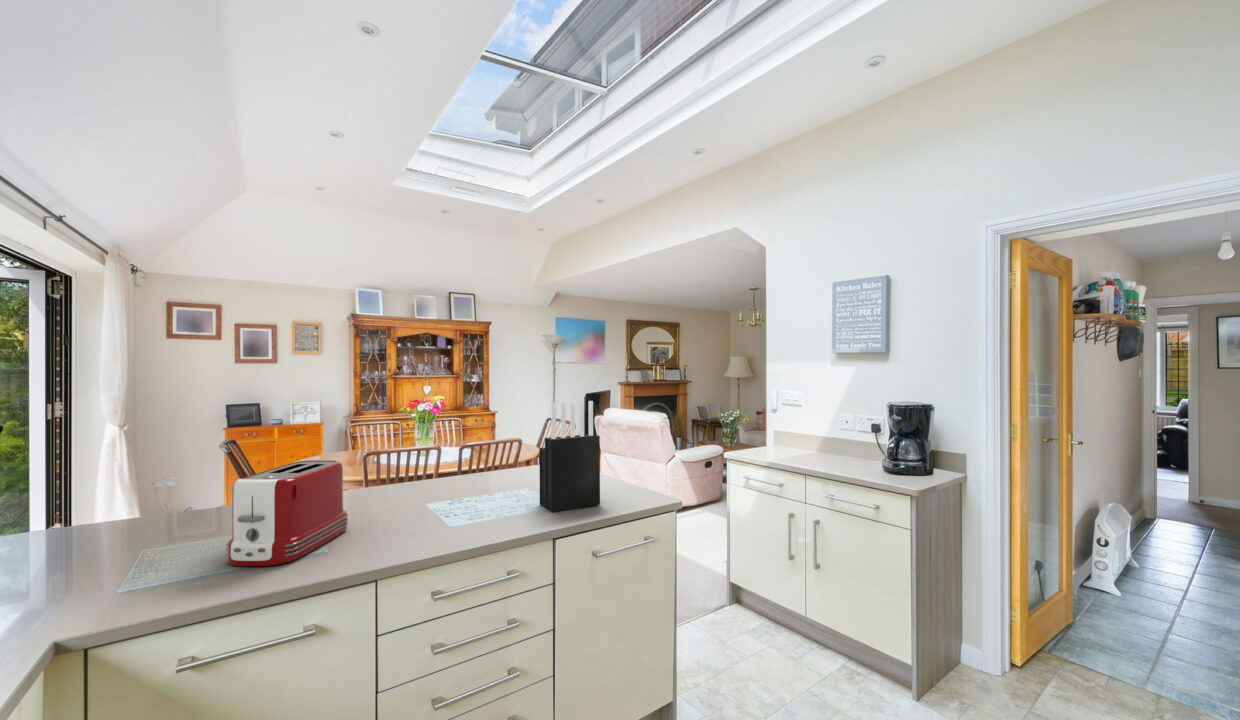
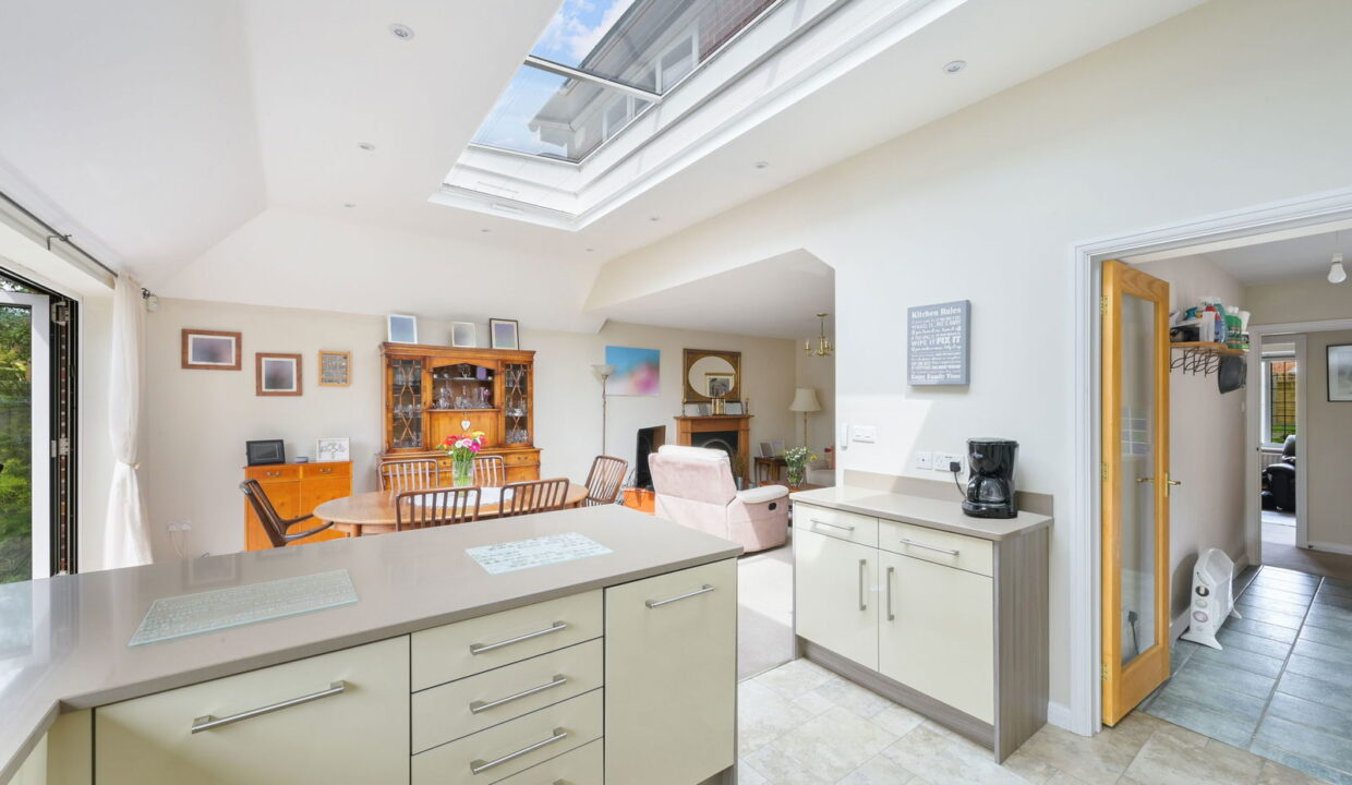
- toaster [225,459,349,567]
- knife block [538,400,601,513]
